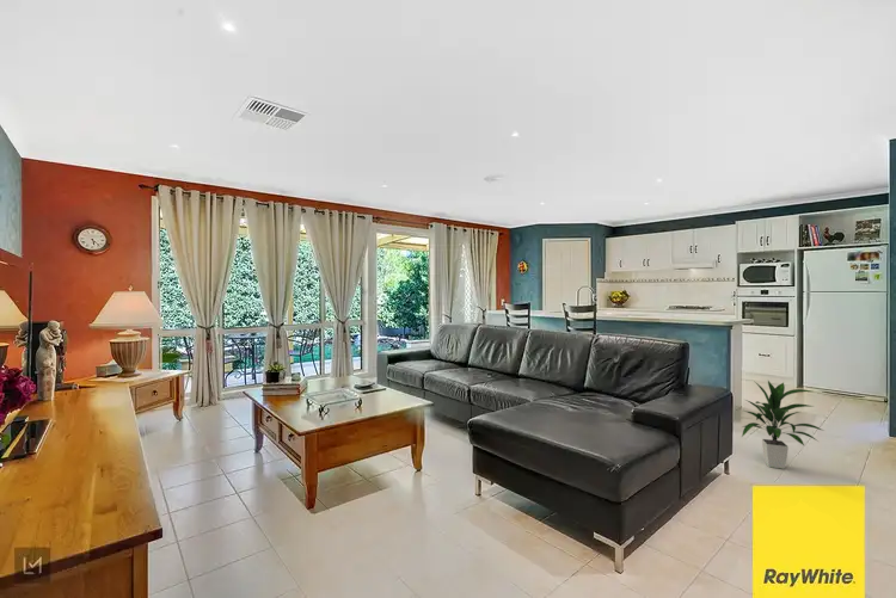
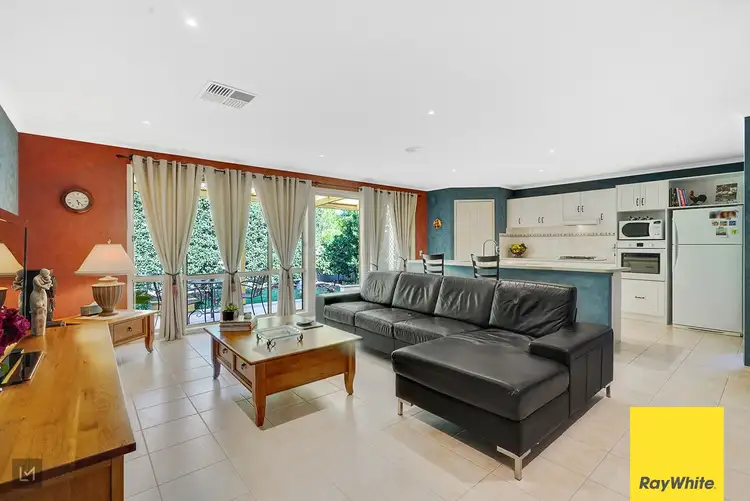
- indoor plant [741,380,826,470]
